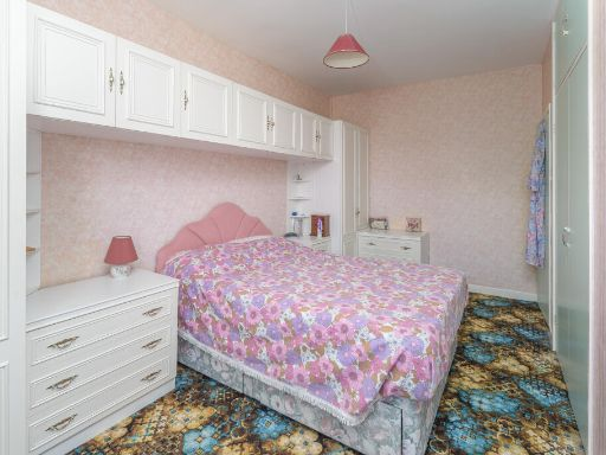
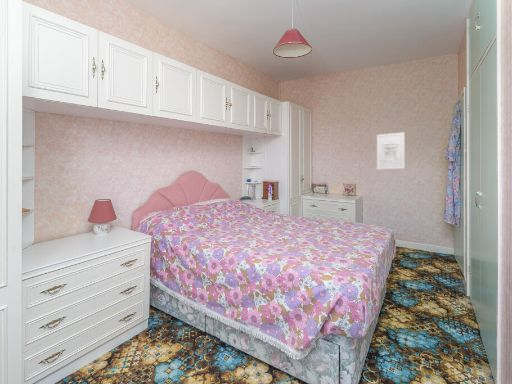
+ wall art [376,131,405,170]
